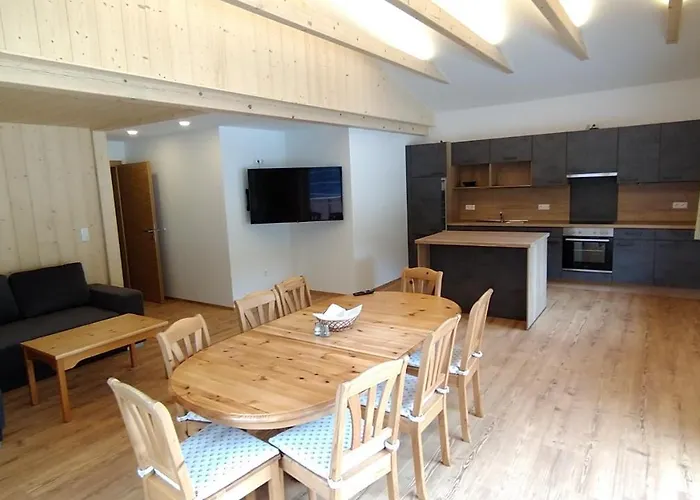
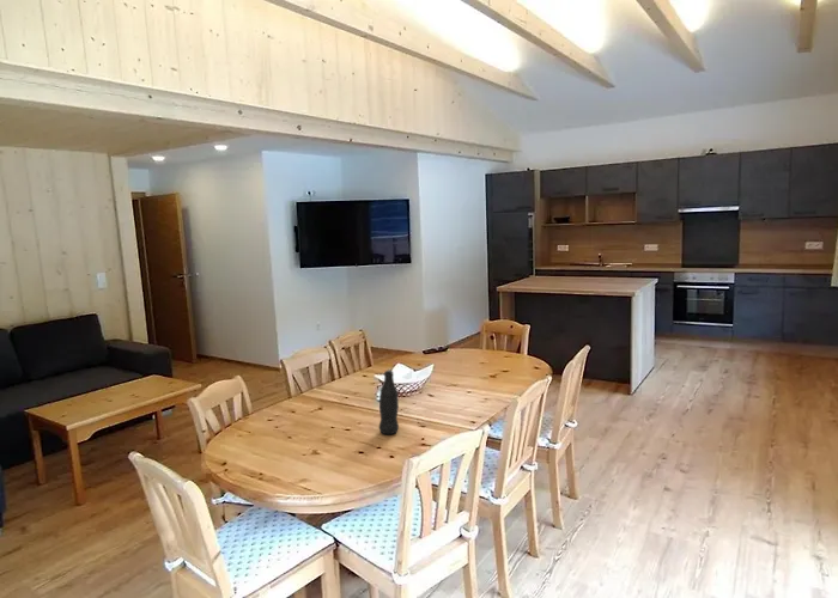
+ bottle [378,370,400,435]
